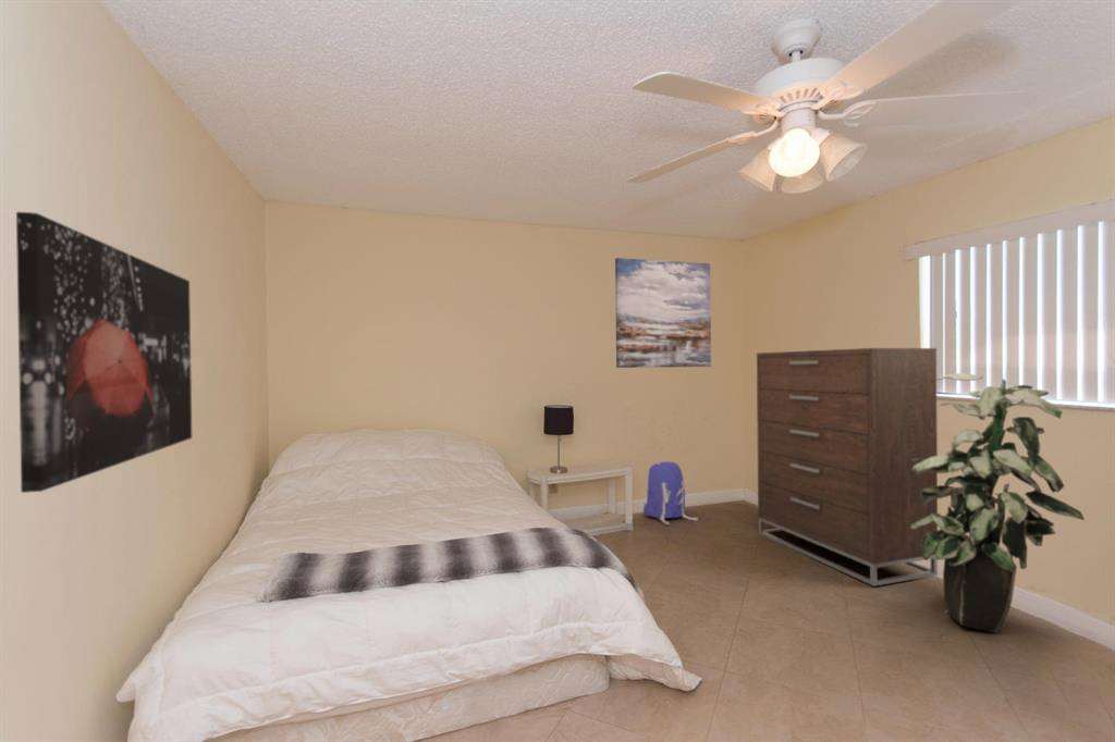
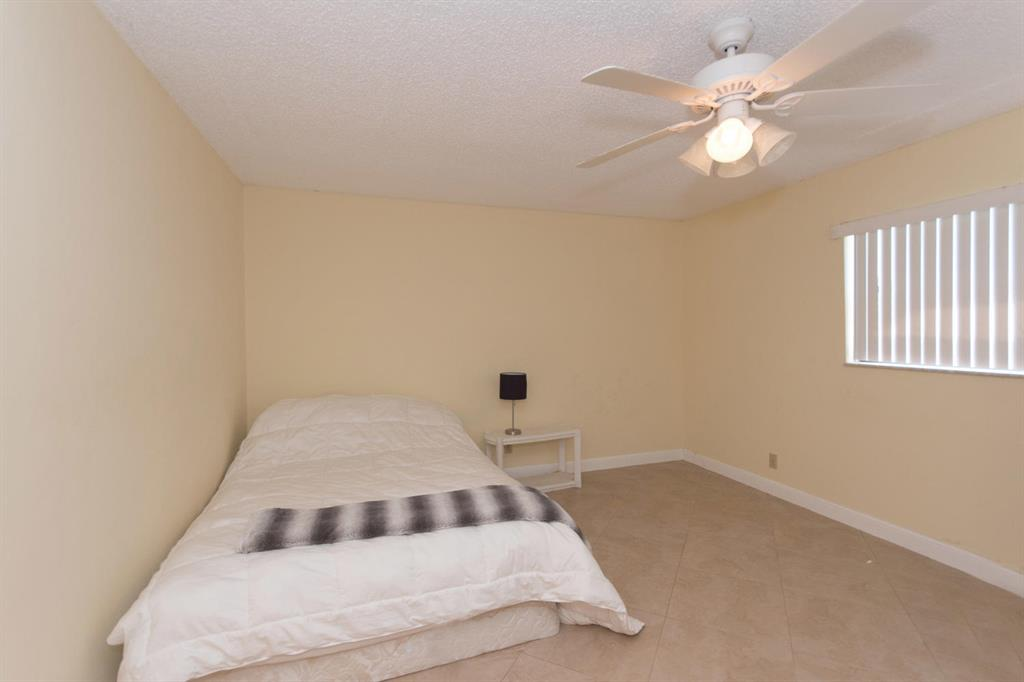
- indoor plant [910,372,1086,634]
- dresser [756,347,939,588]
- backpack [639,460,699,525]
- wall art [614,257,712,369]
- wall art [15,211,193,494]
